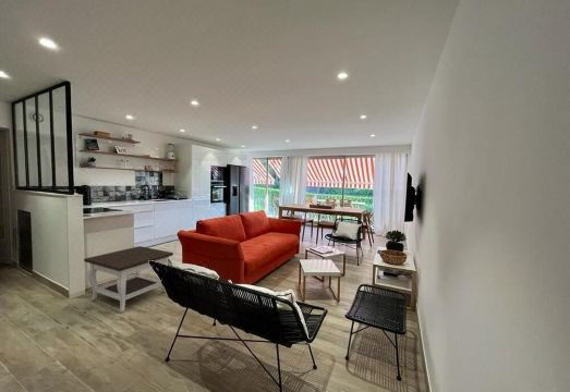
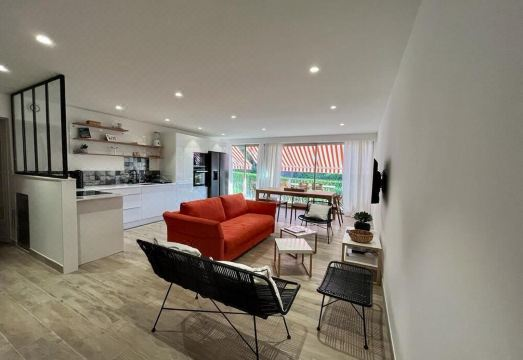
- side table [83,245,174,314]
